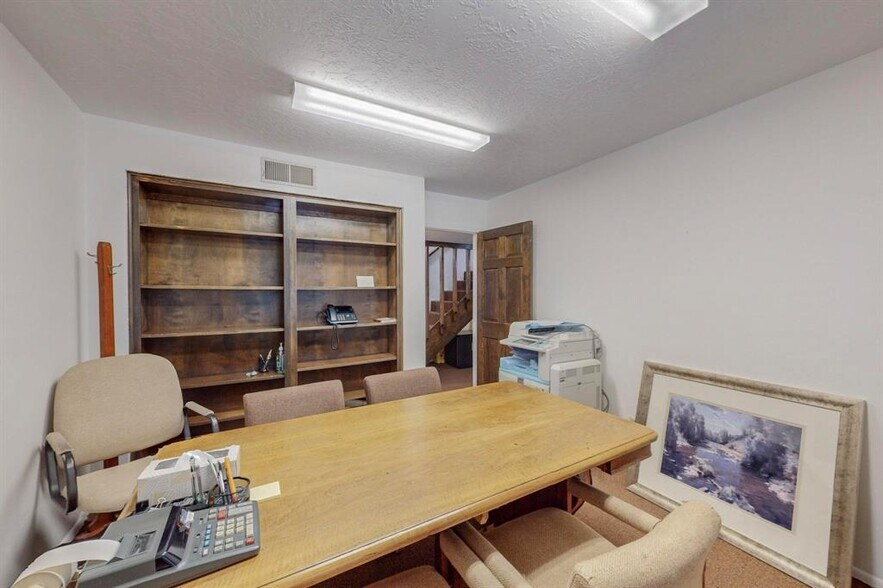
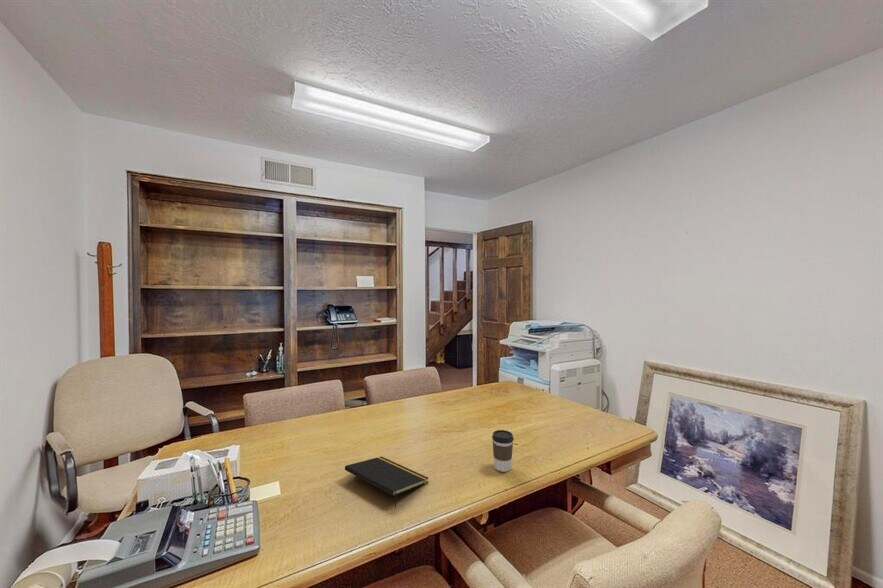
+ coffee cup [491,429,515,473]
+ notepad [344,456,430,508]
